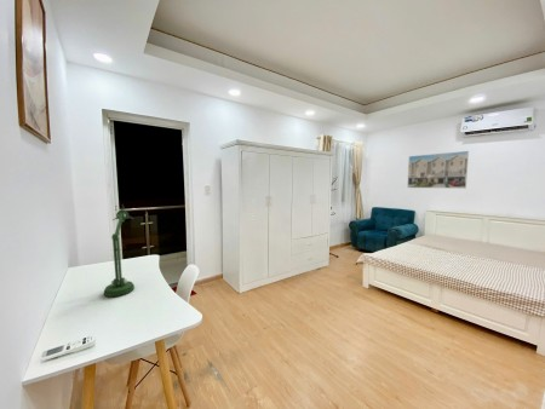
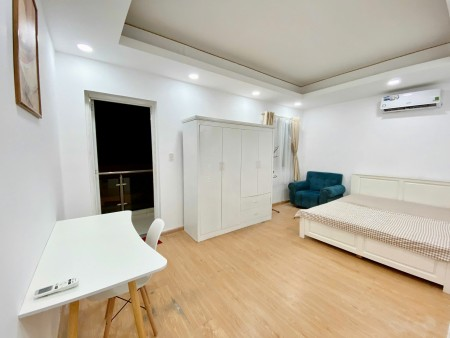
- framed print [406,150,470,190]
- desk lamp [103,203,136,298]
